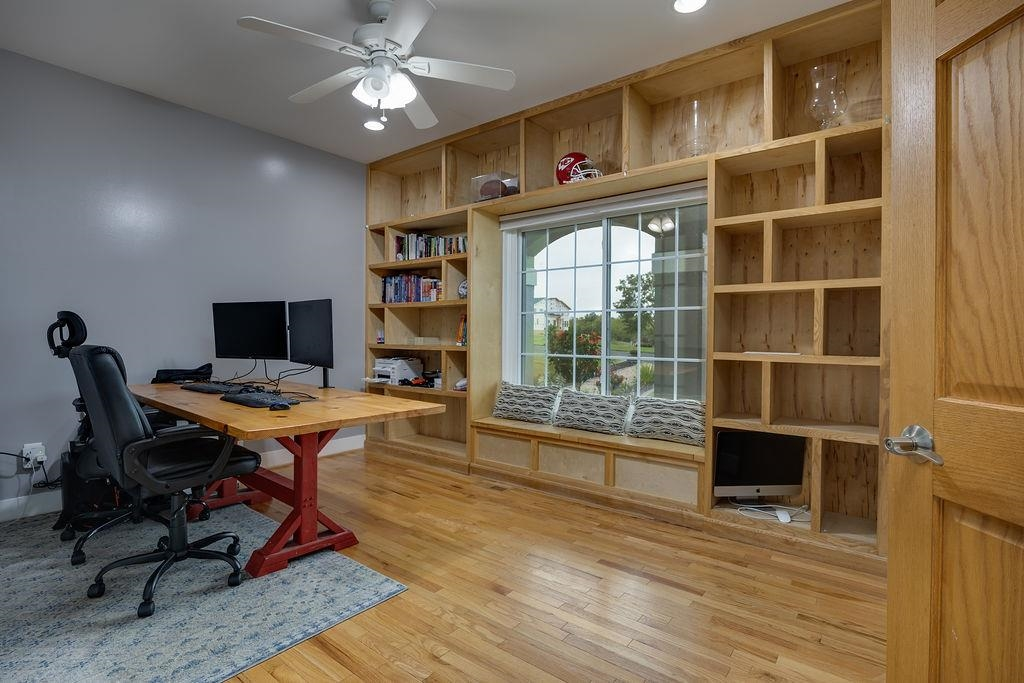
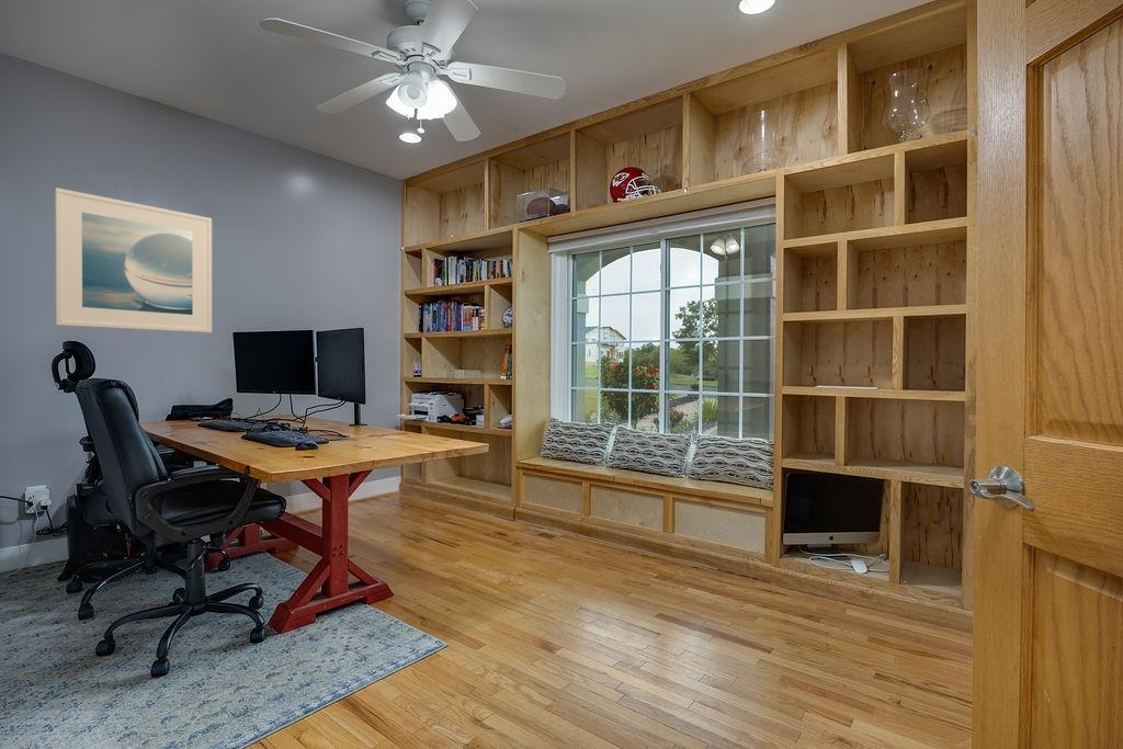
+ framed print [54,186,213,333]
